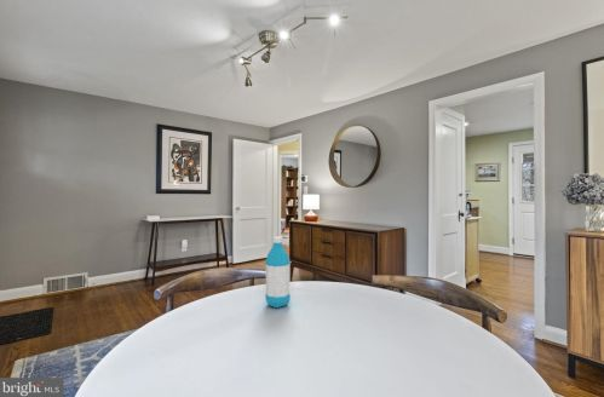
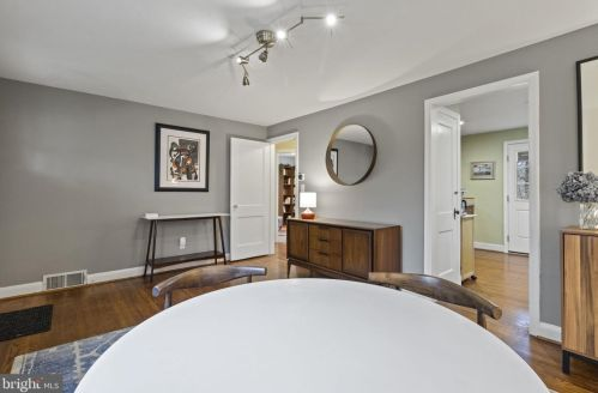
- water bottle [264,236,292,309]
